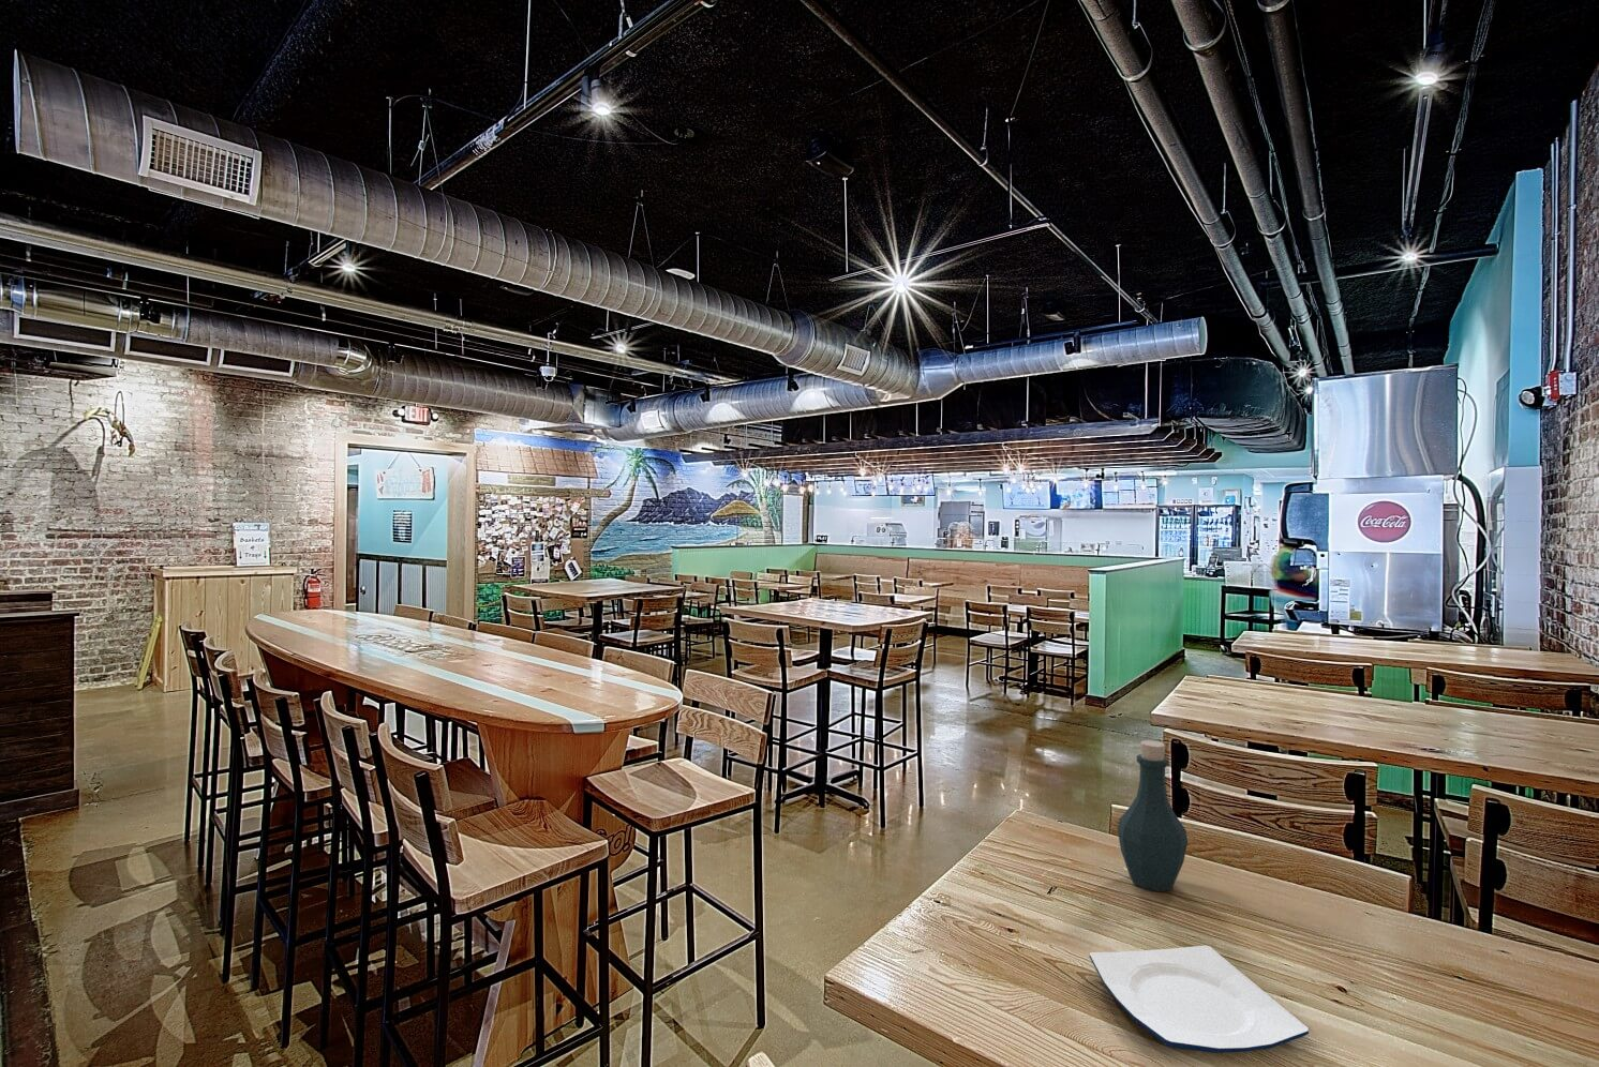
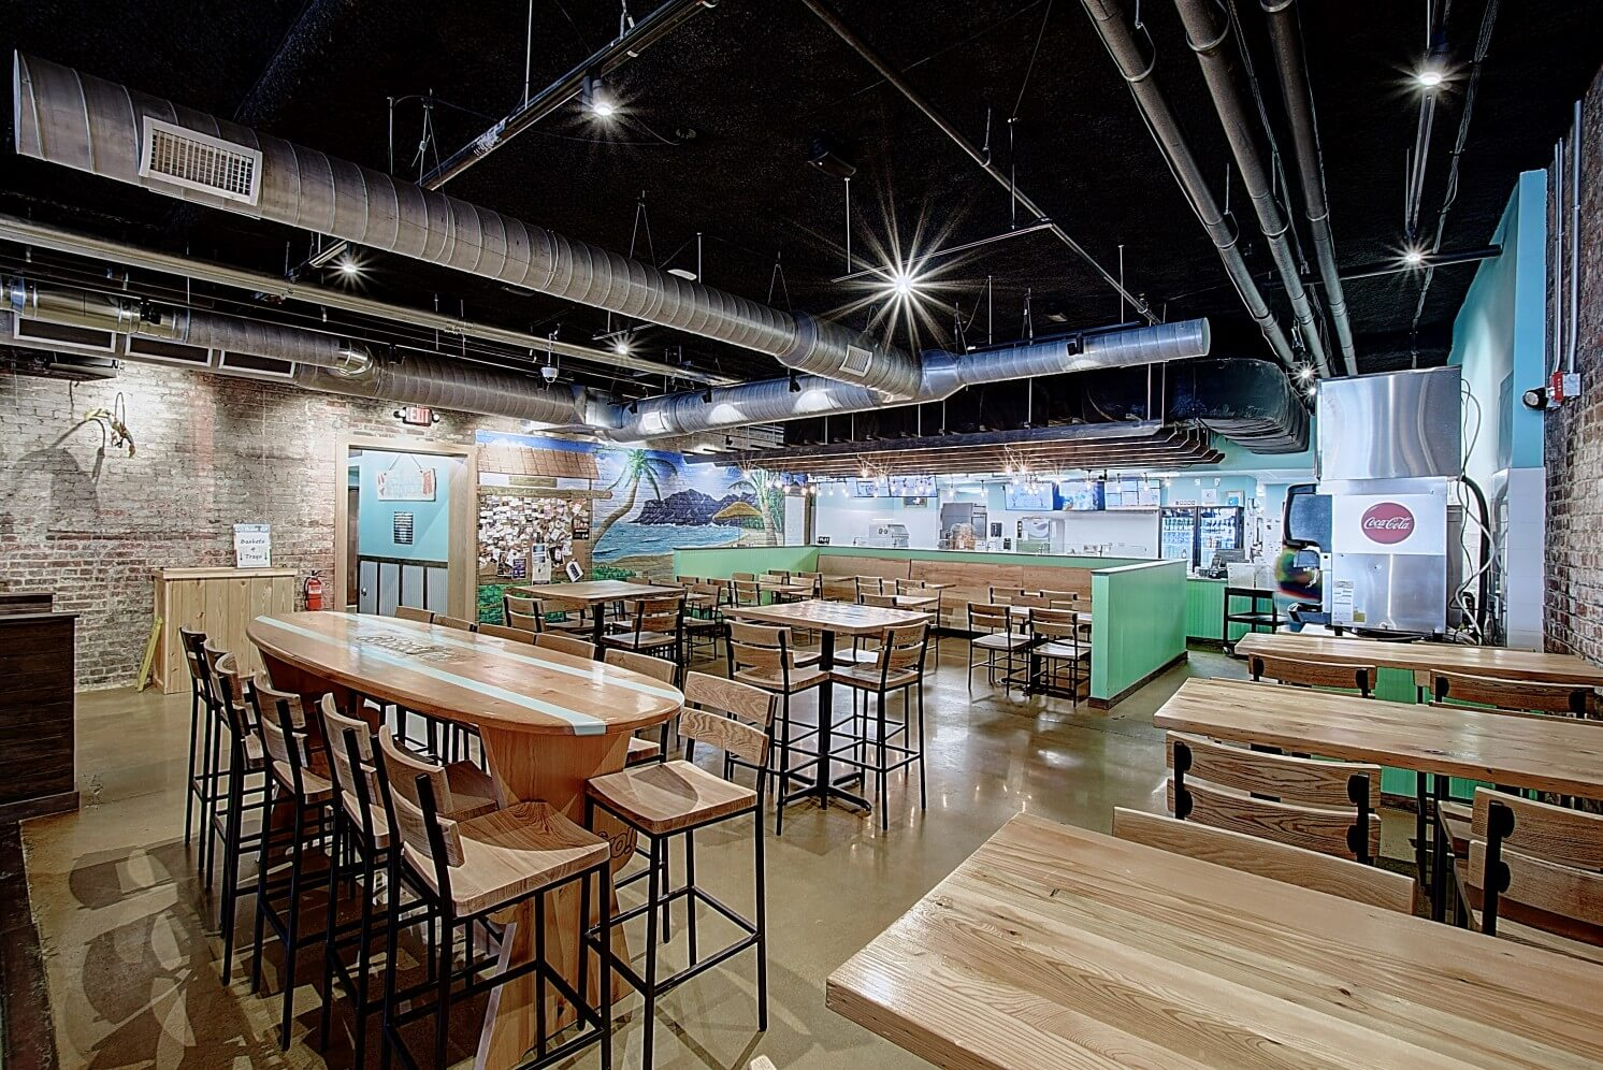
- bottle [1116,740,1189,892]
- plate [1088,944,1309,1054]
